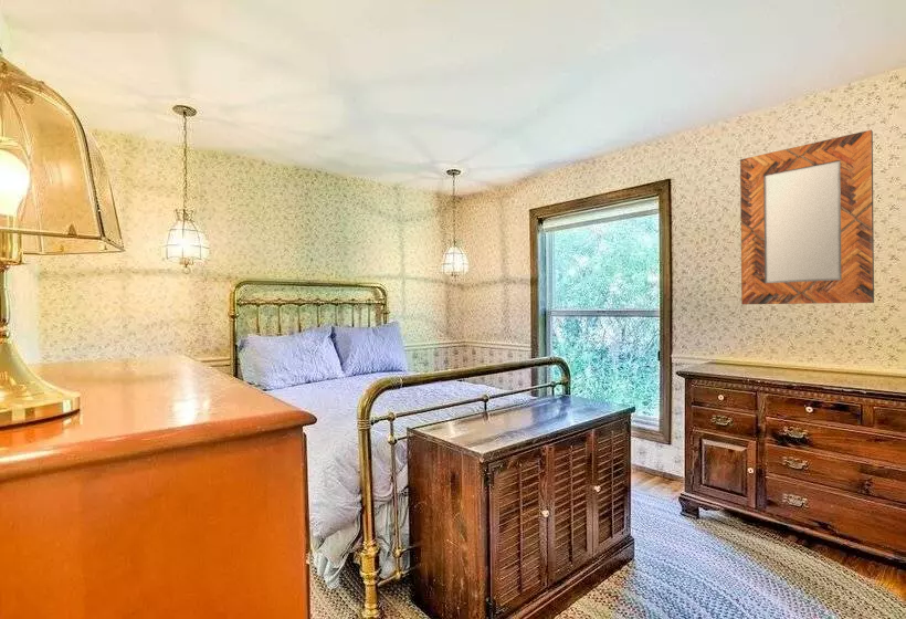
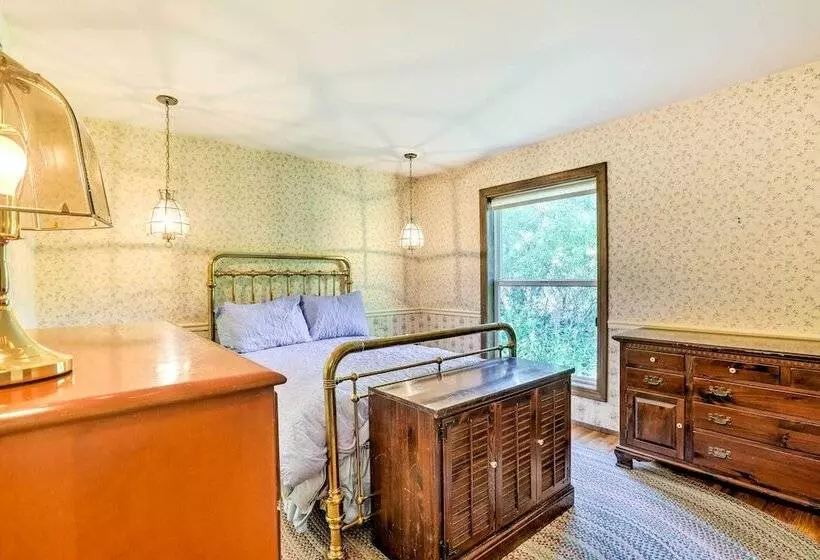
- home mirror [739,128,875,305]
